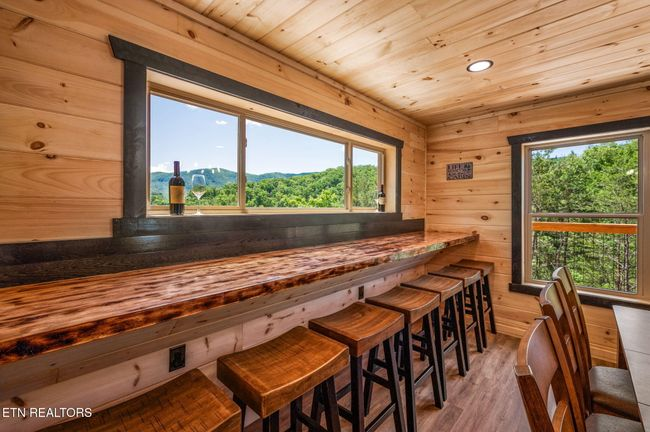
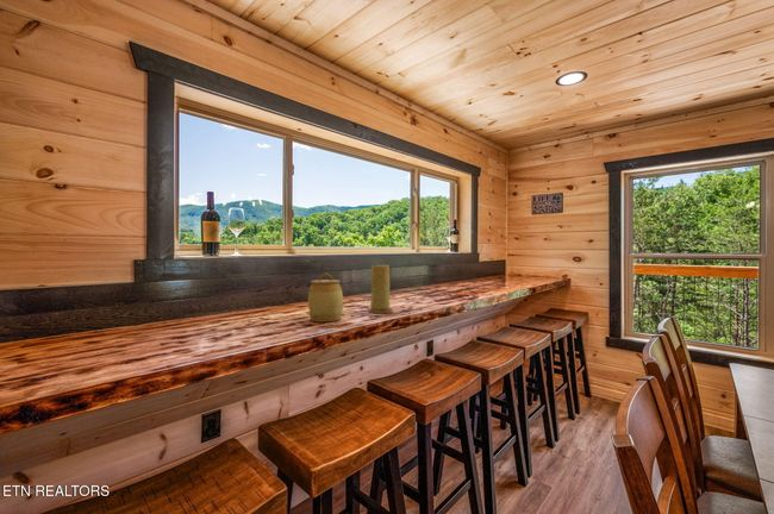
+ candle [367,264,394,314]
+ jar [307,271,344,322]
